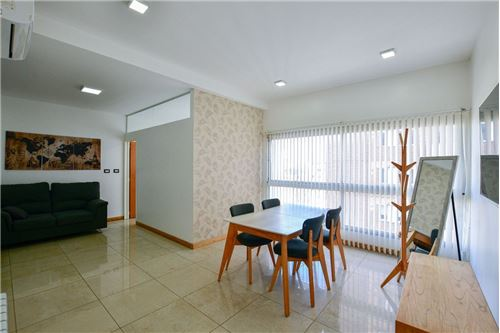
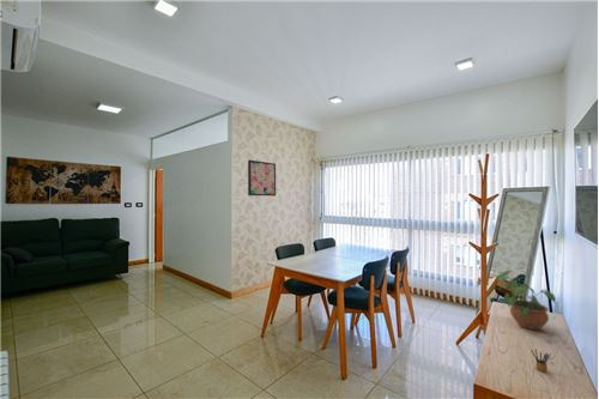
+ potted plant [496,270,557,331]
+ pencil box [530,349,552,374]
+ wall art [247,159,277,197]
